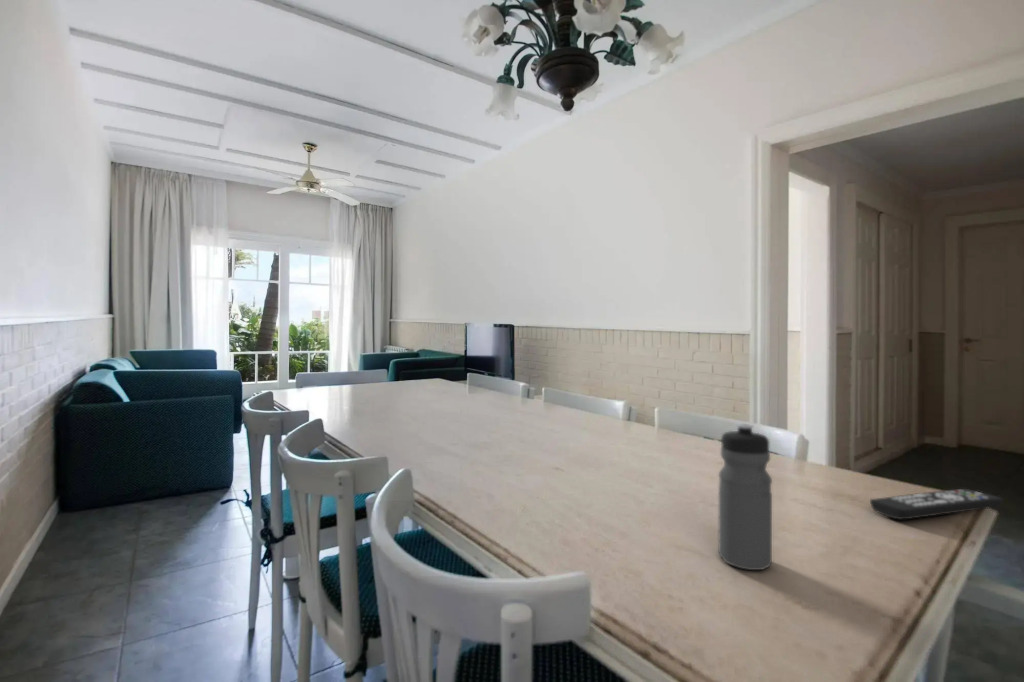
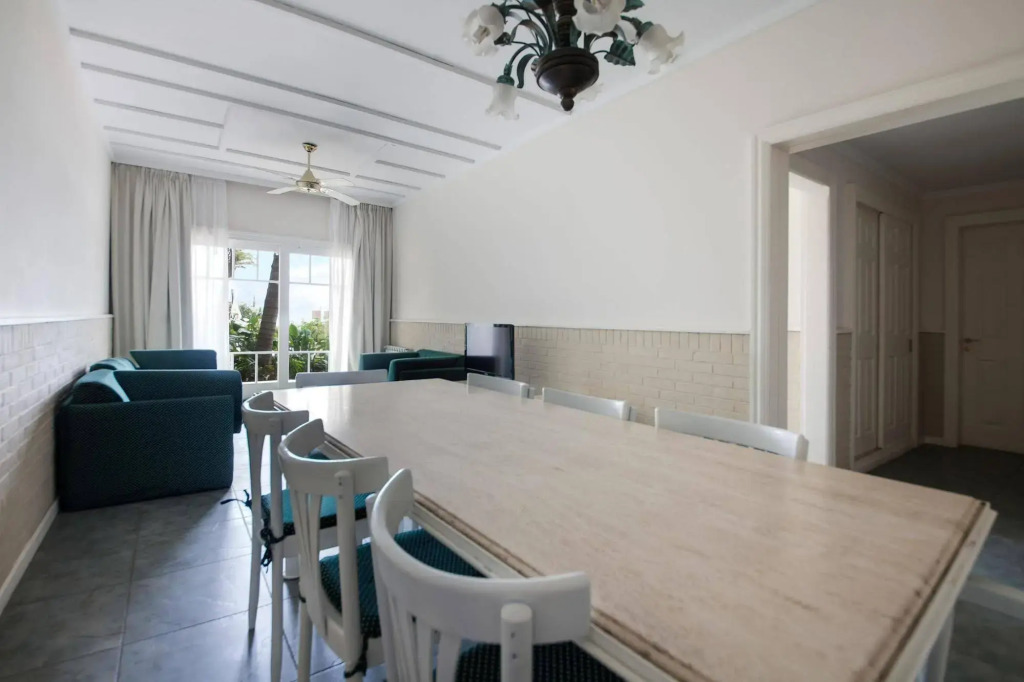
- water bottle [717,423,773,571]
- remote control [869,488,1004,521]
